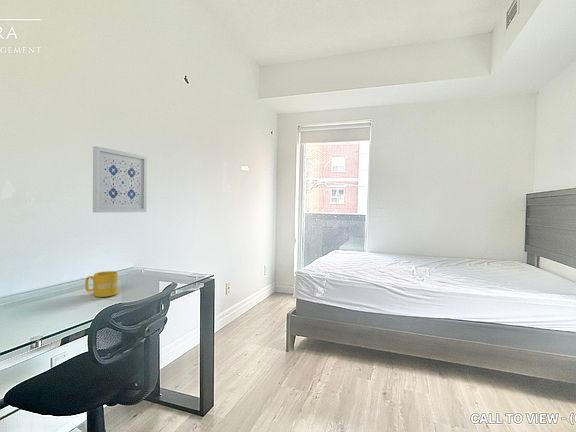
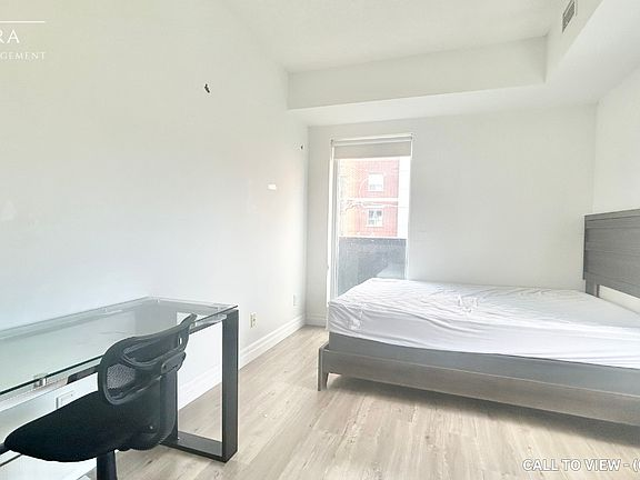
- mug [84,270,119,298]
- wall art [92,145,148,214]
